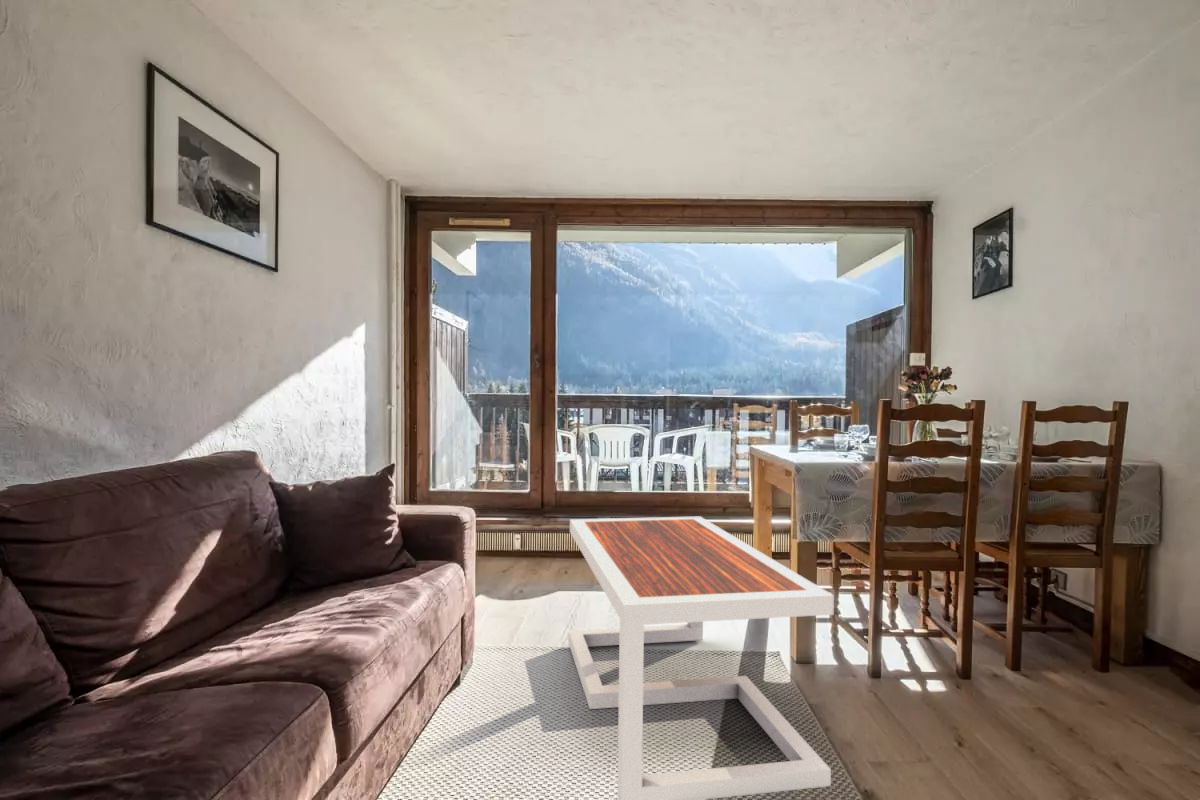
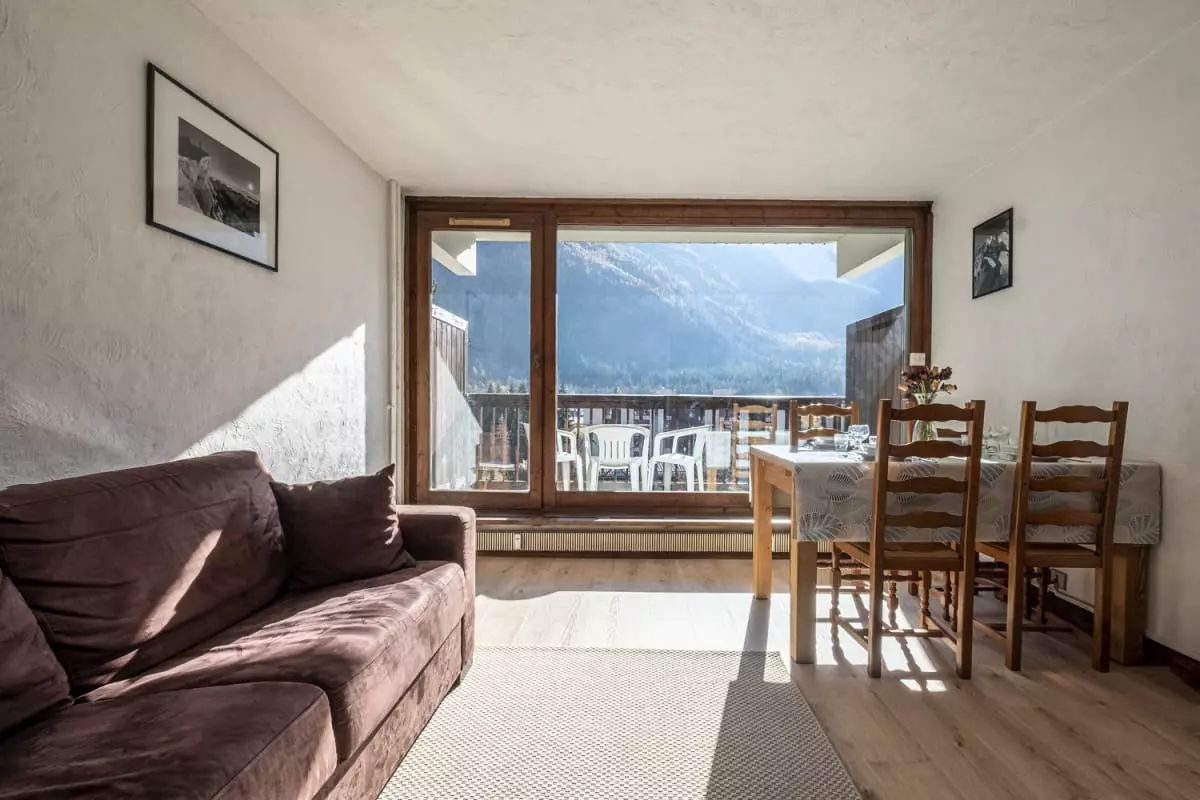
- coffee table [568,515,835,800]
